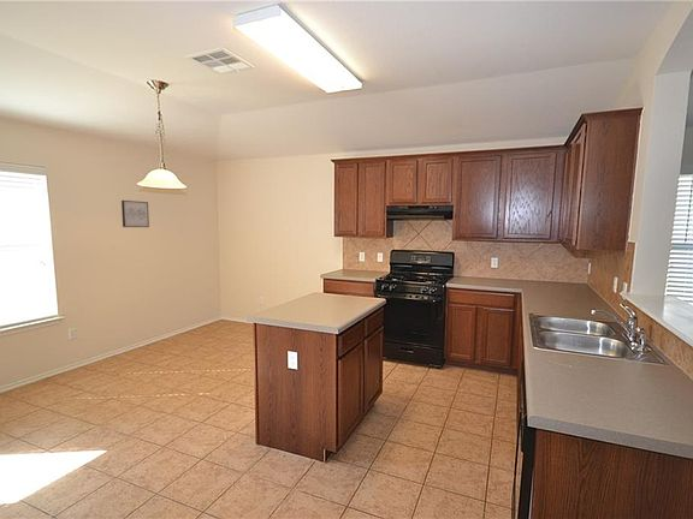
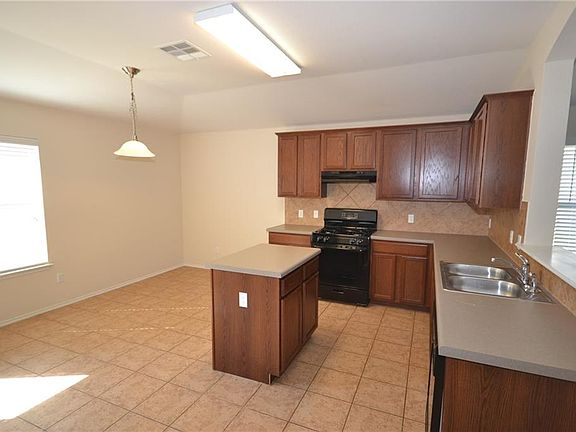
- wall art [120,199,150,228]
